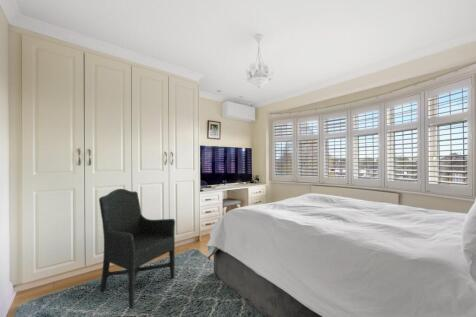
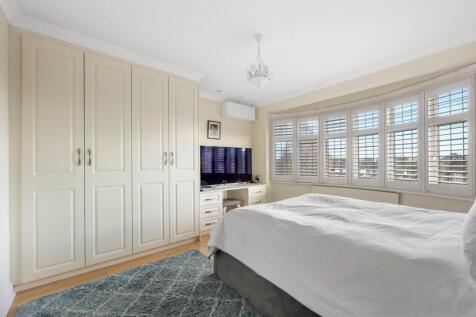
- chair [98,188,176,309]
